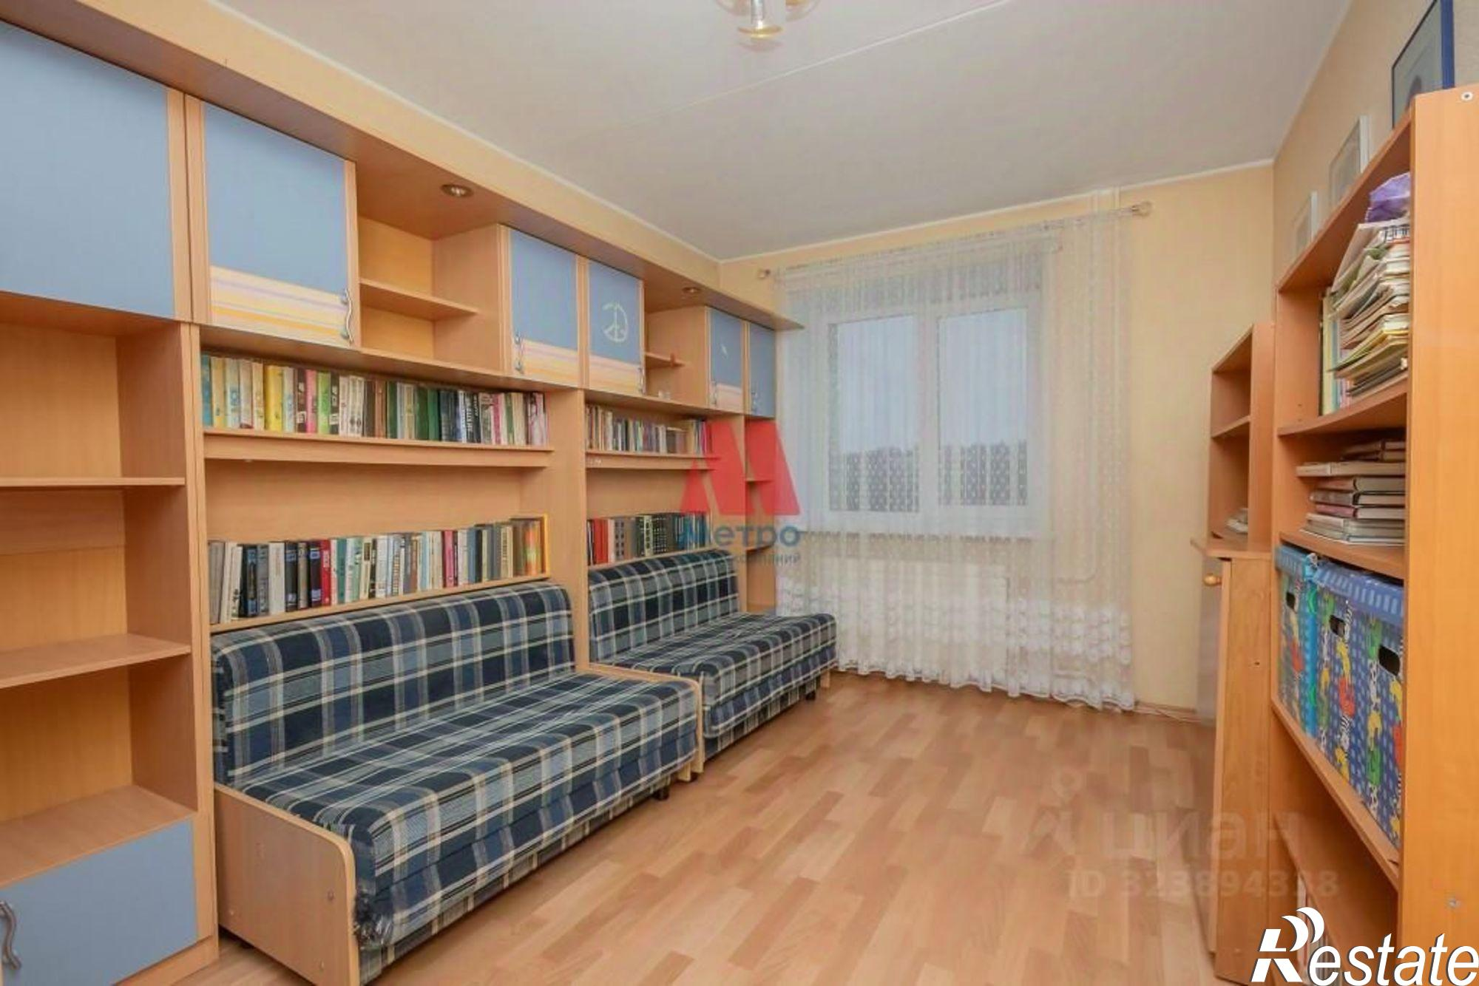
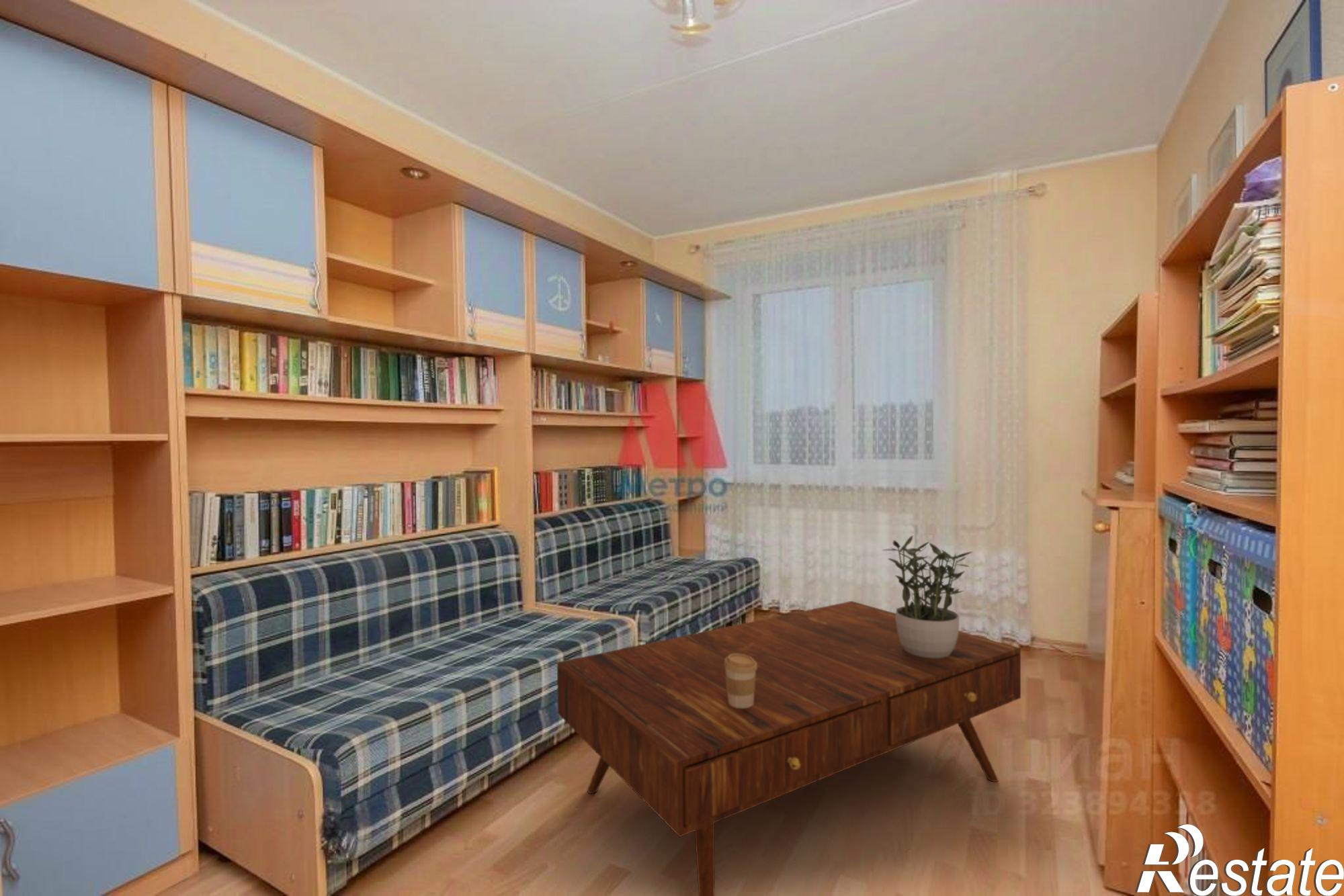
+ potted plant [882,535,973,658]
+ coffee table [556,600,1021,896]
+ coffee cup [724,654,757,708]
